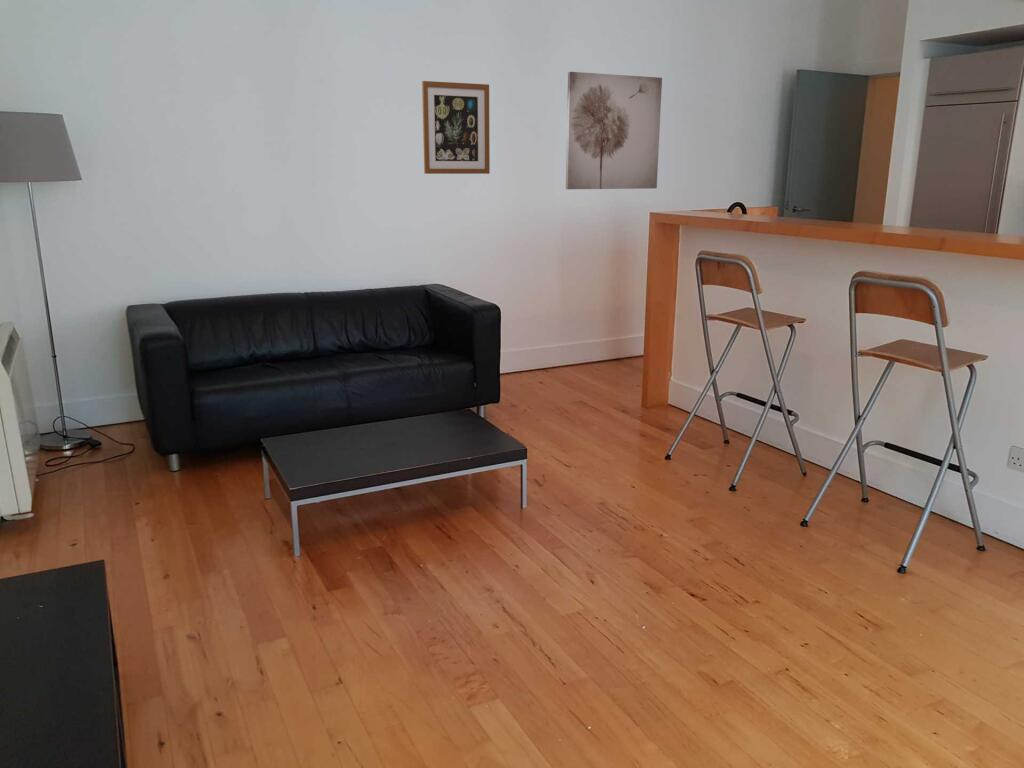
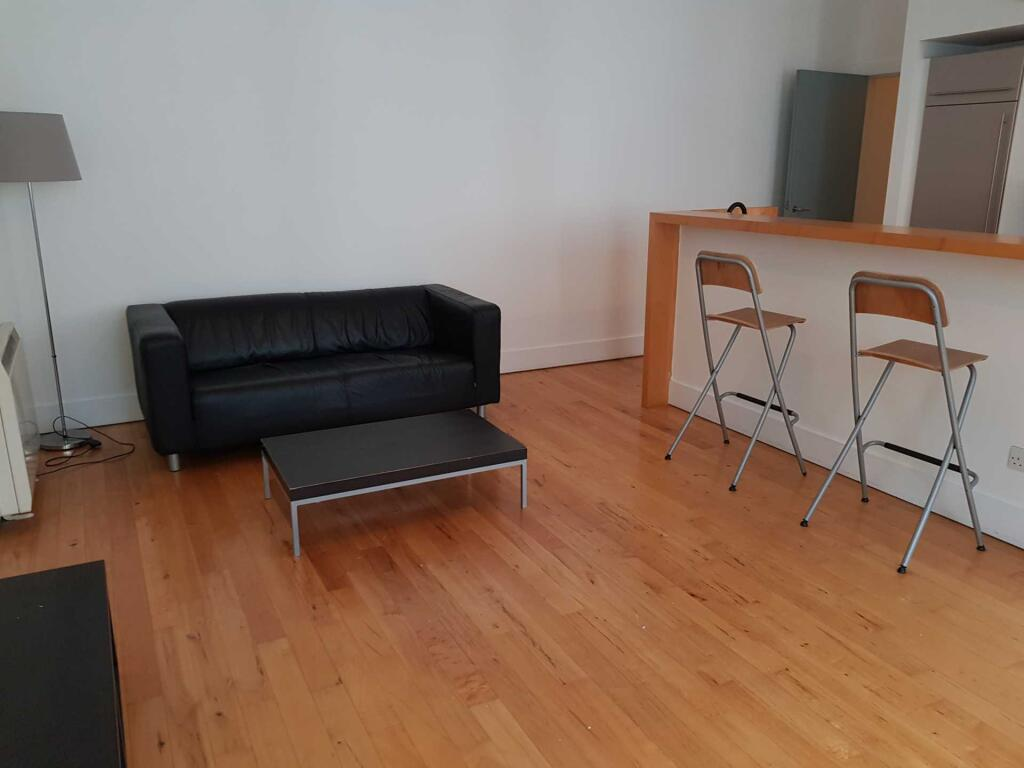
- wall art [421,80,491,175]
- wall art [565,71,663,190]
